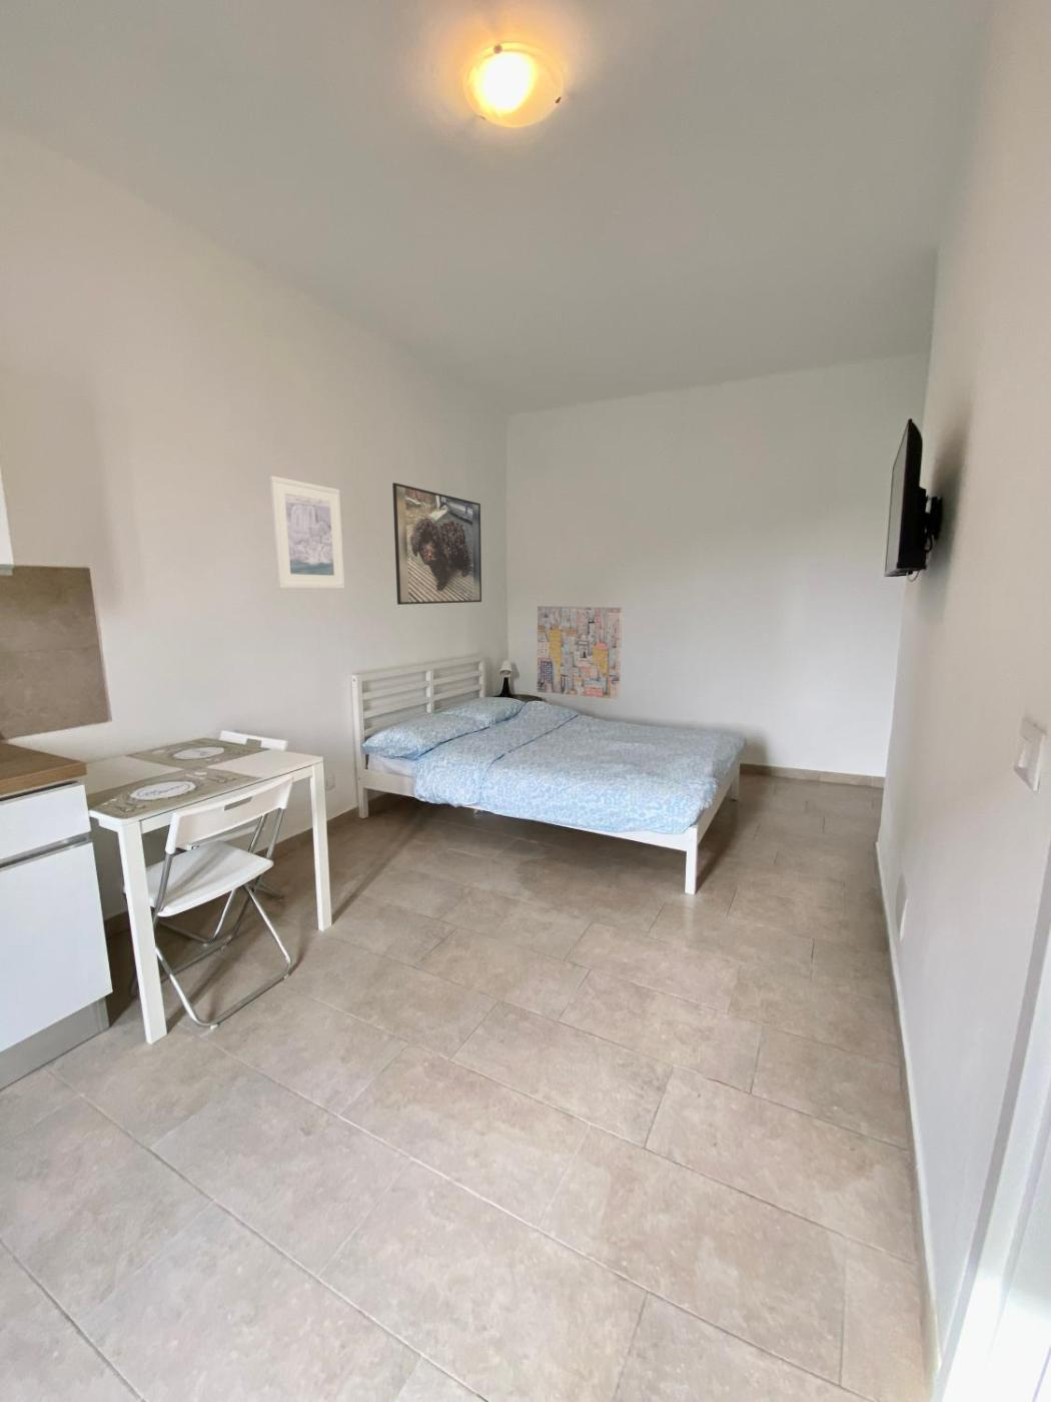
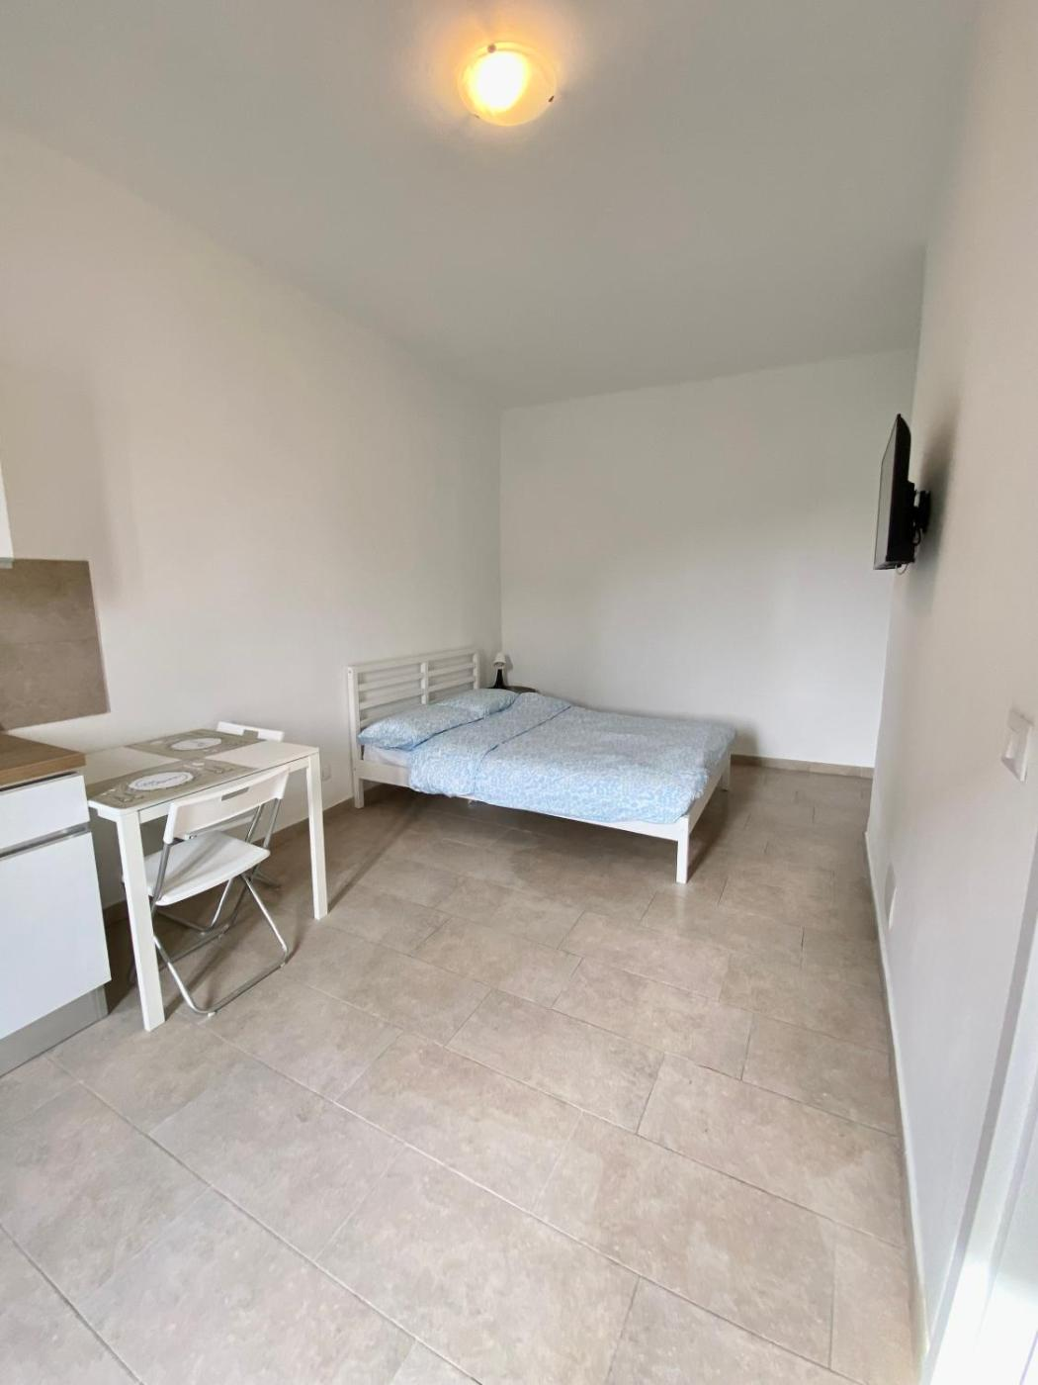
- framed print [392,481,482,606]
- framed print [268,475,346,590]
- wall art [537,605,623,700]
